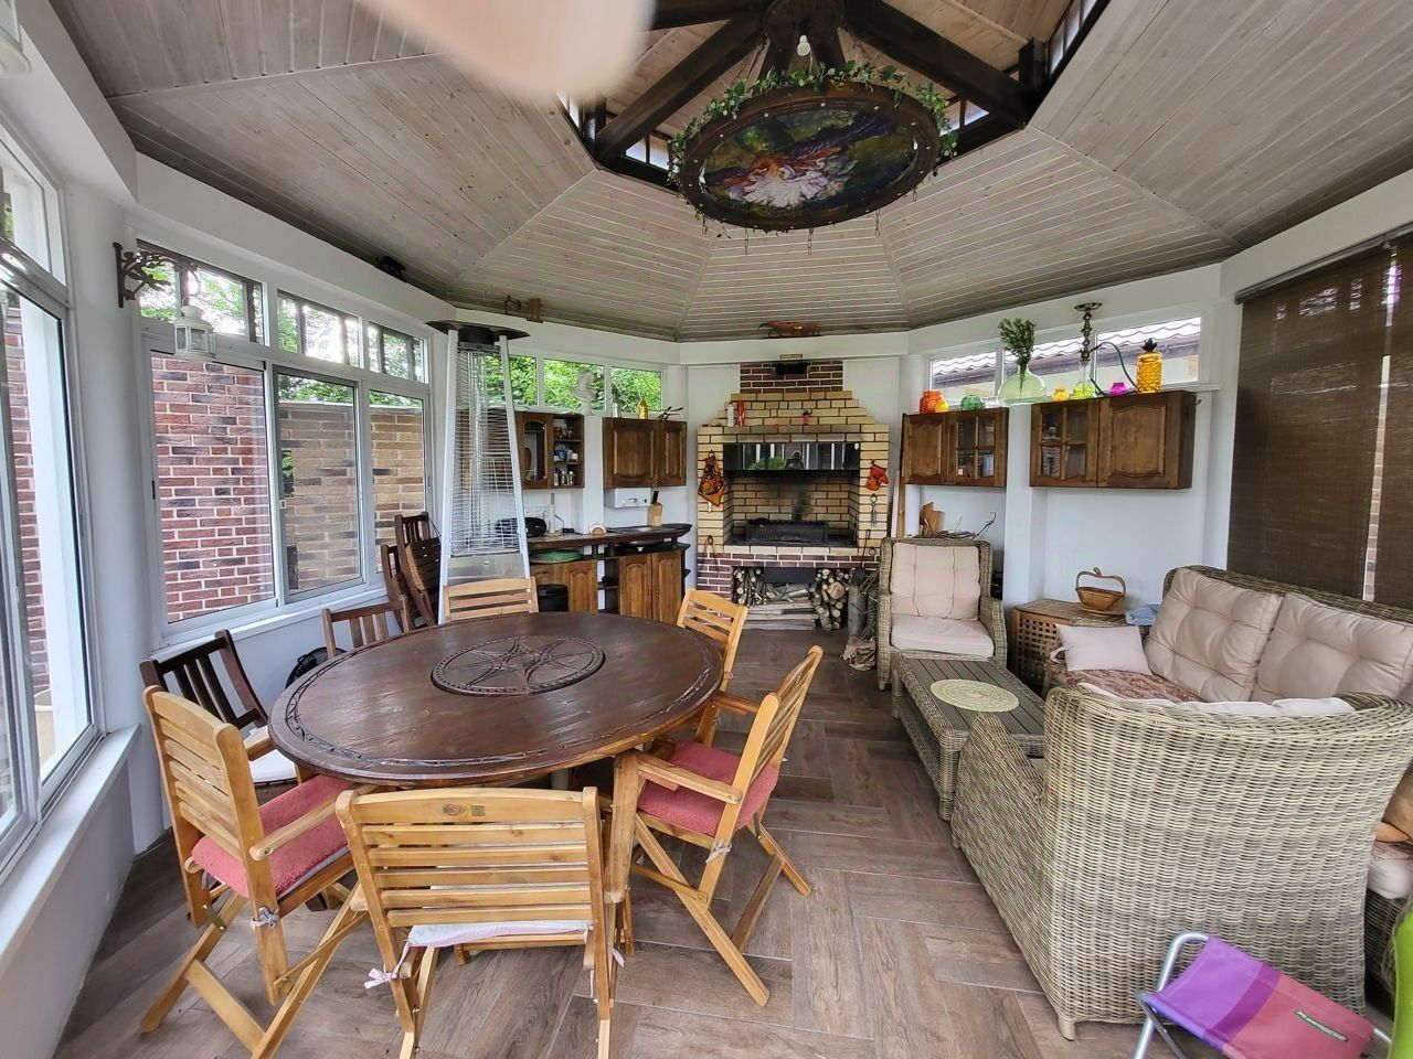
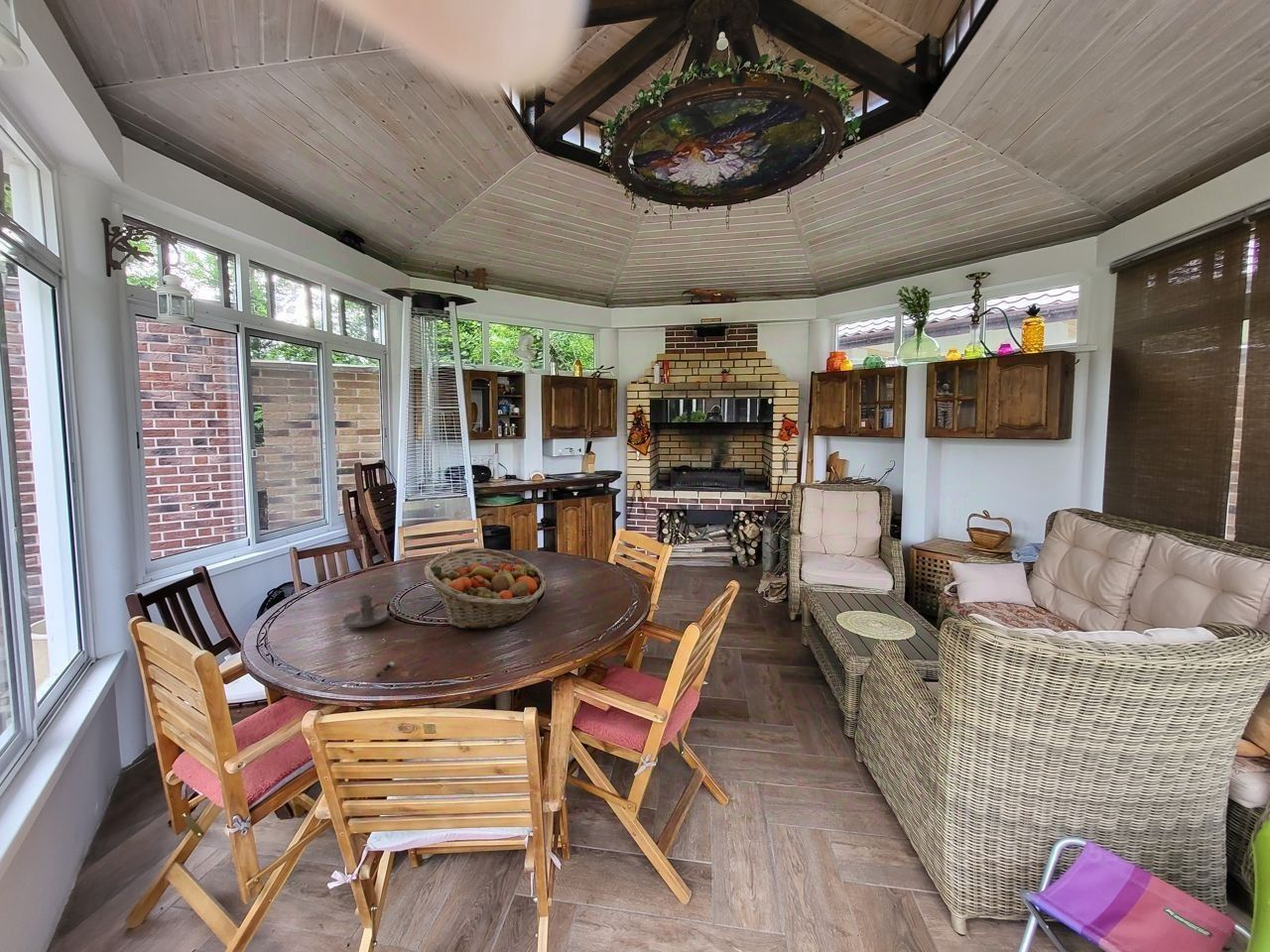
+ candle holder [341,594,398,629]
+ fruit basket [424,546,548,630]
+ pepper shaker [375,660,395,678]
